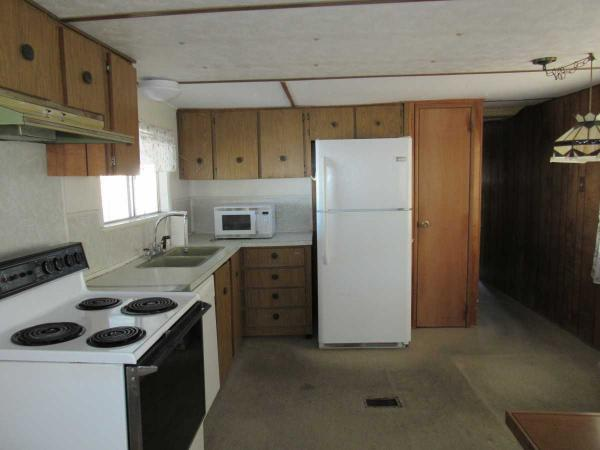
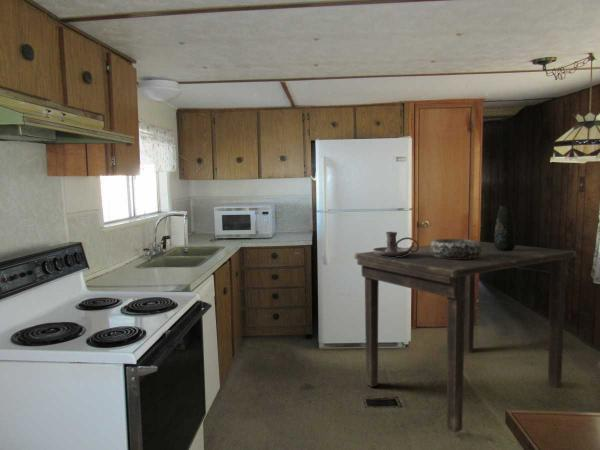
+ vase [493,204,517,251]
+ dining table [353,240,577,434]
+ candle holder [372,231,420,257]
+ decorative bowl [429,238,482,259]
